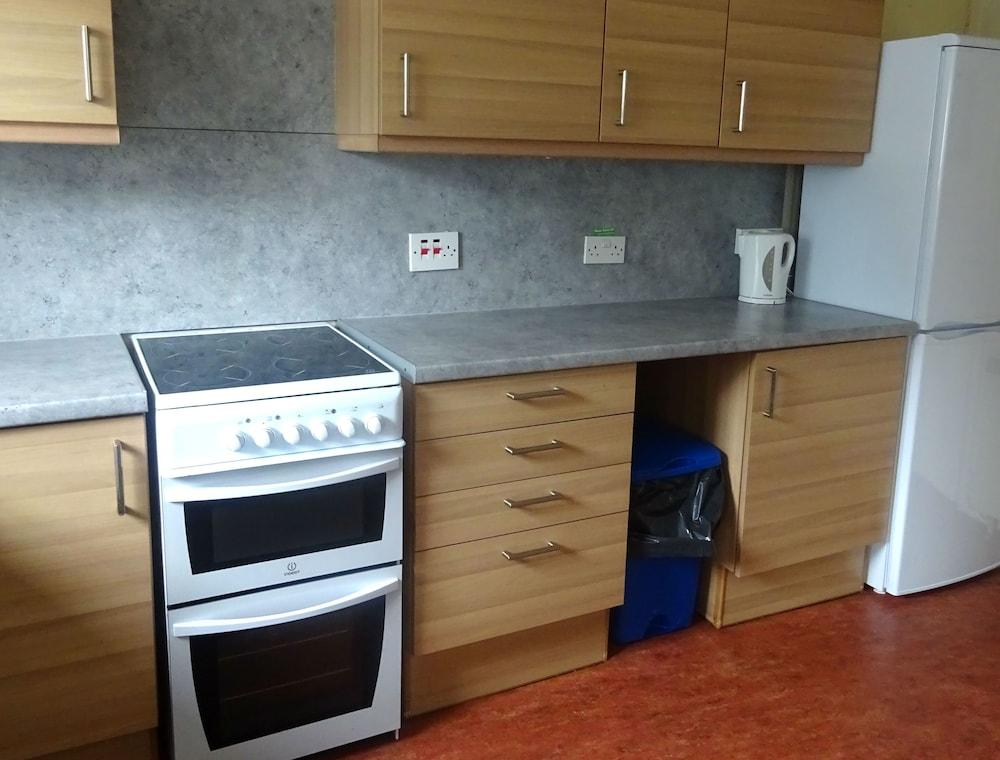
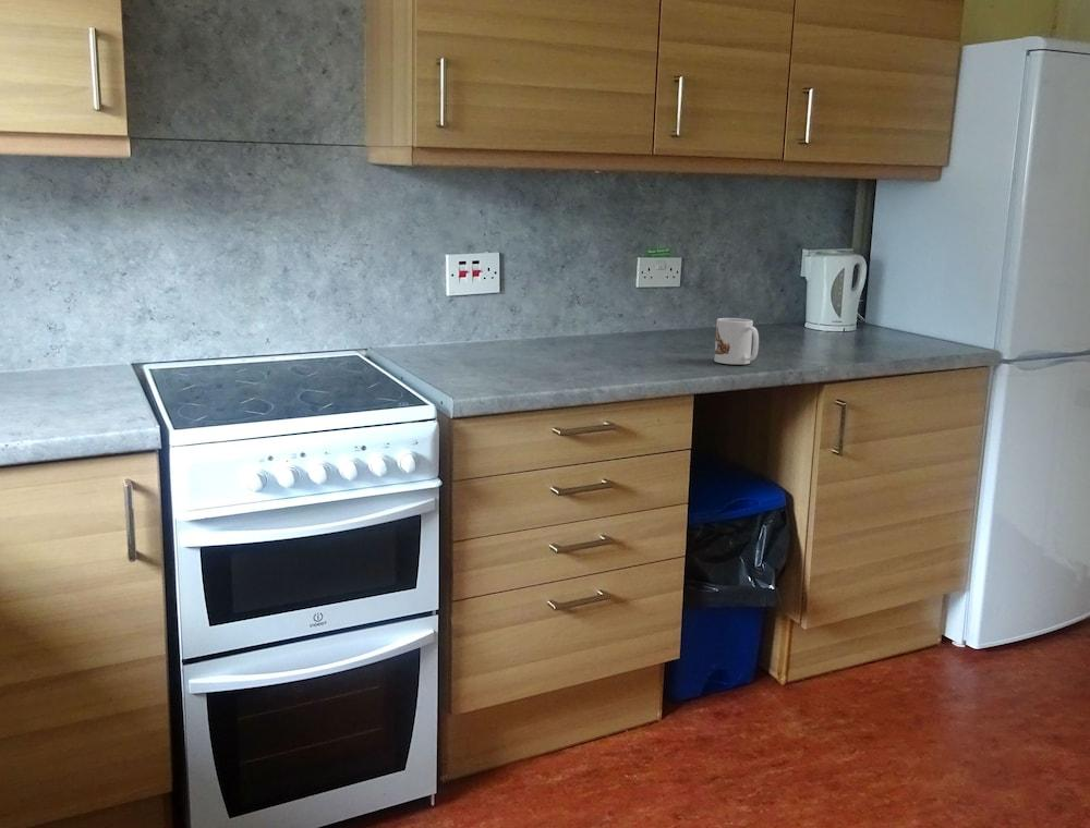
+ mug [713,317,760,365]
